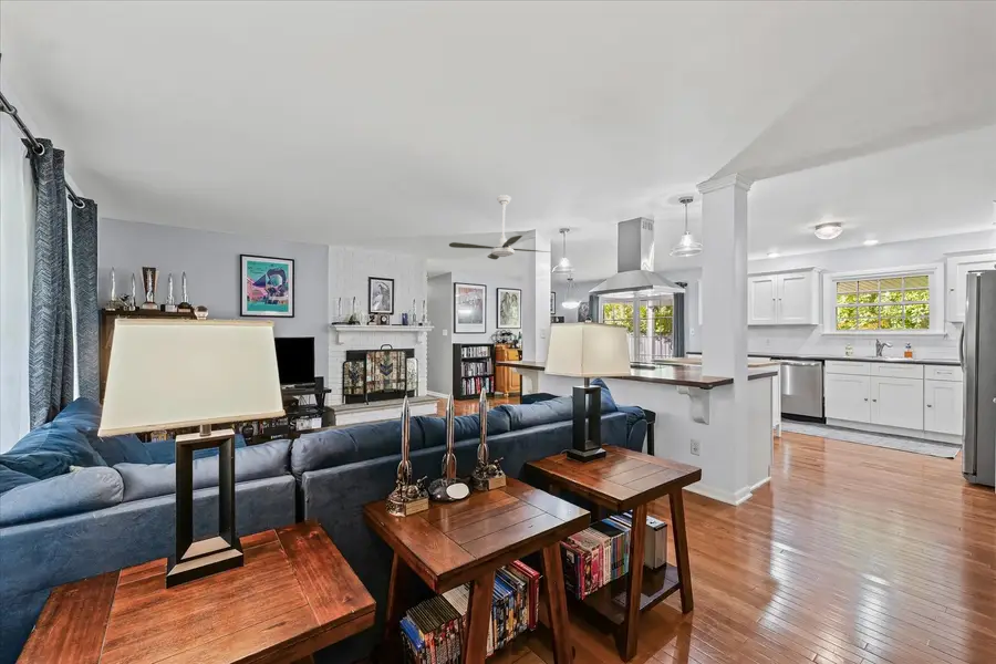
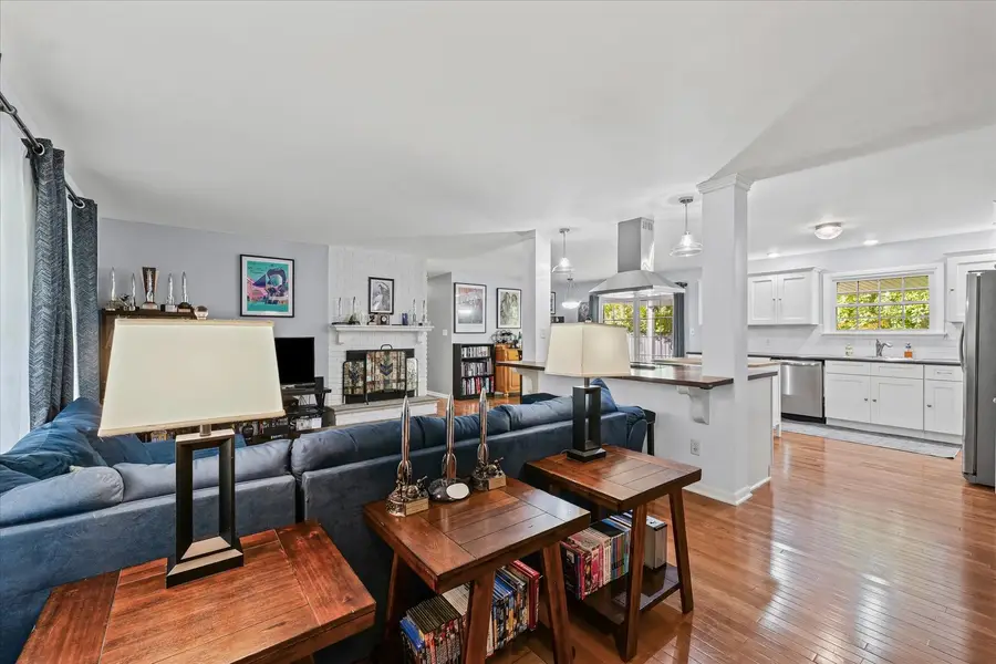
- ceiling fan [448,194,550,260]
